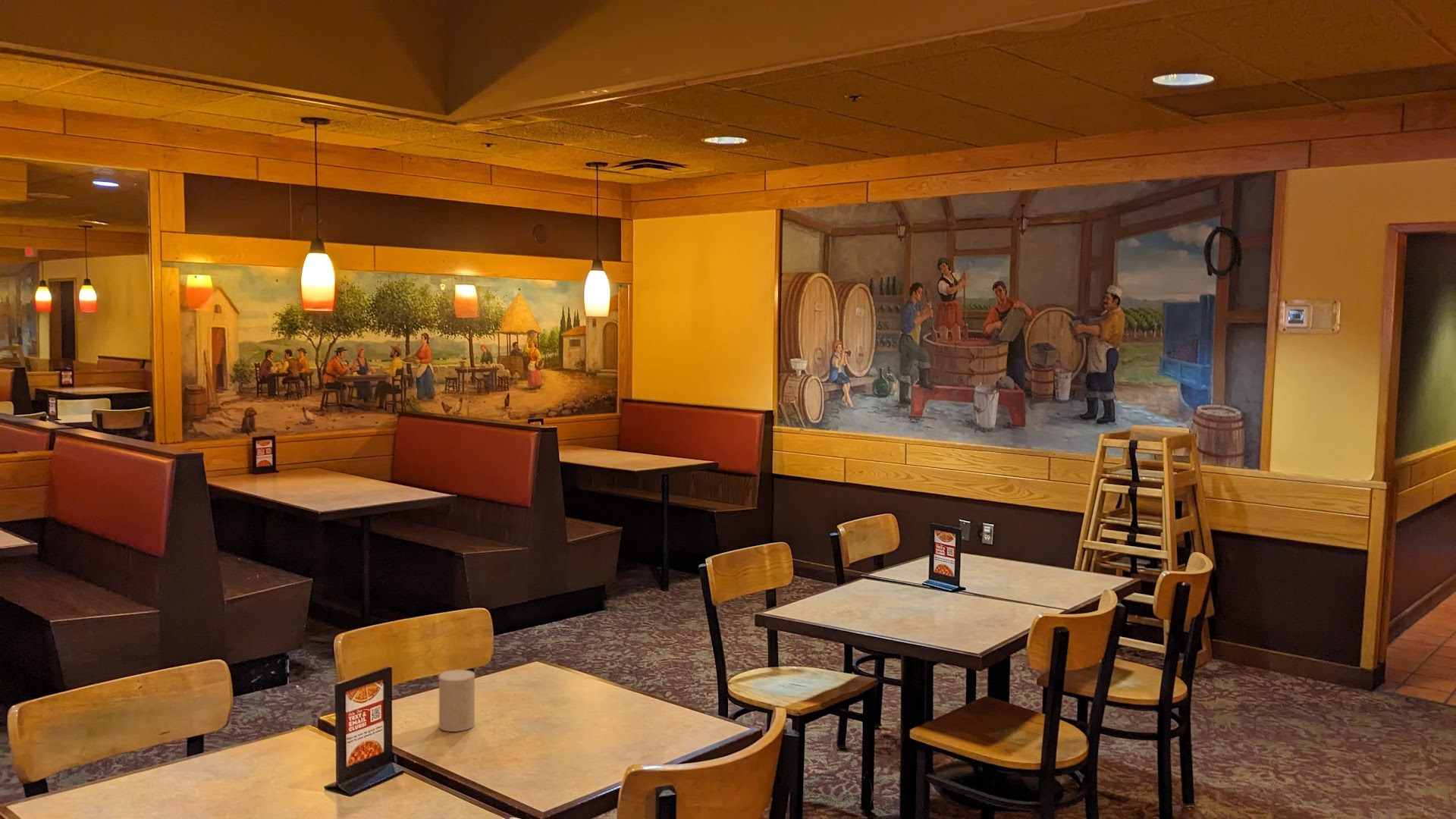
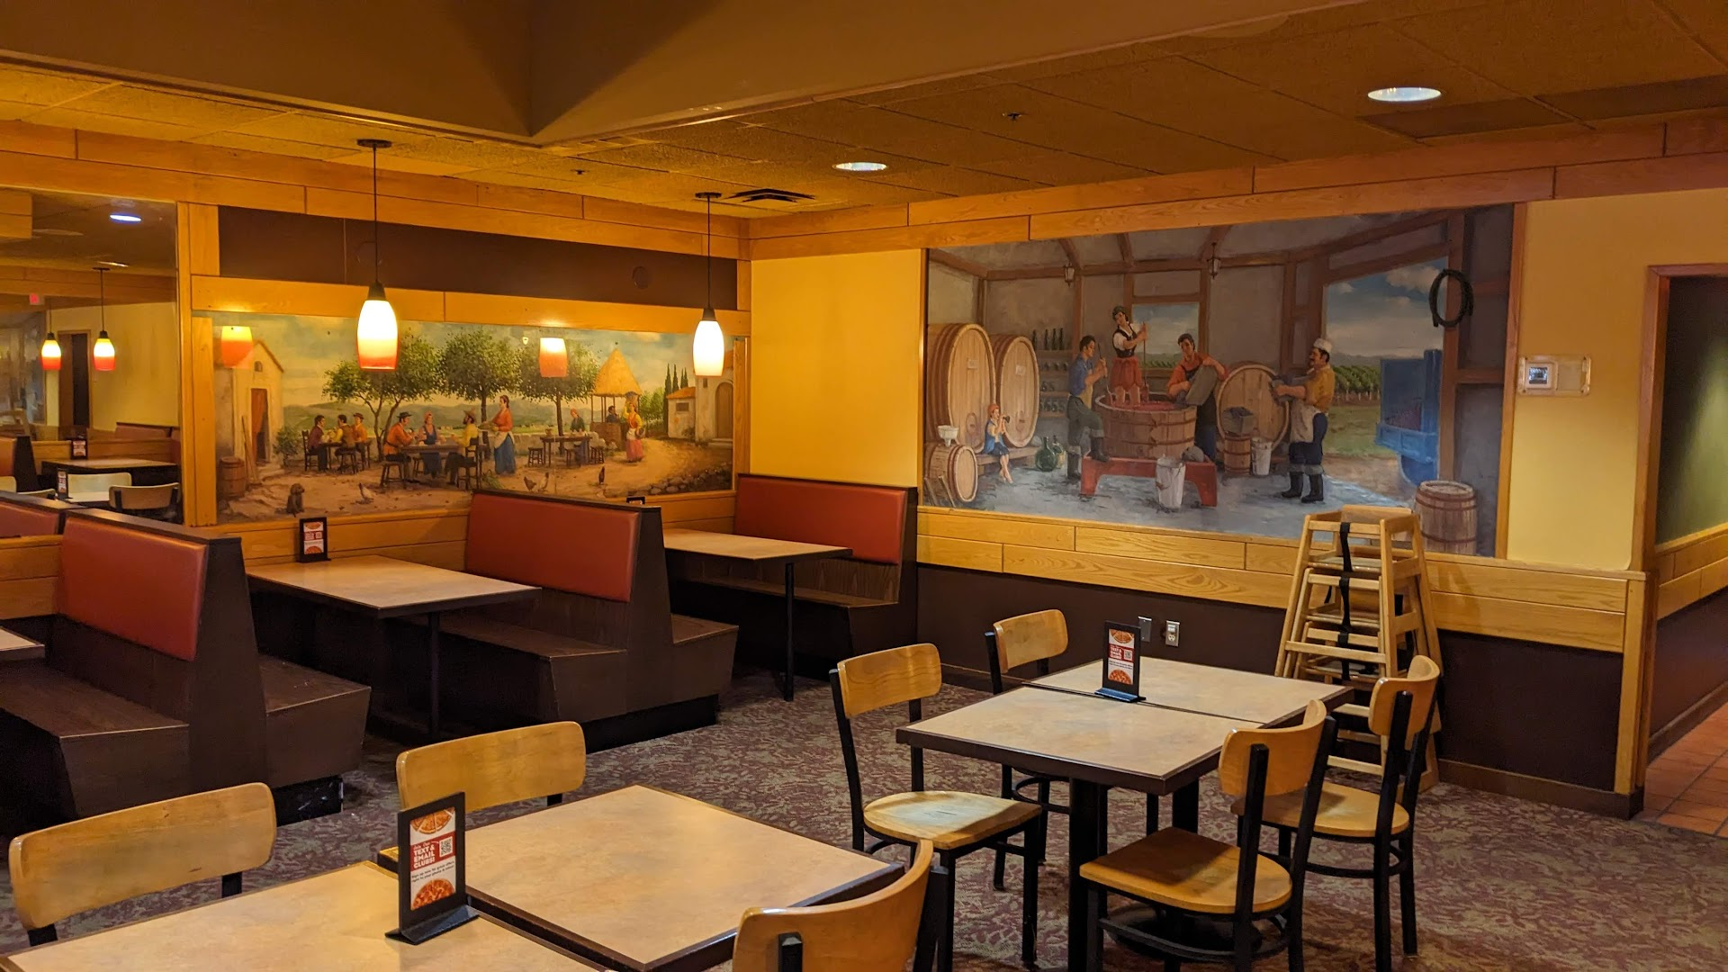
- cup [438,669,475,733]
